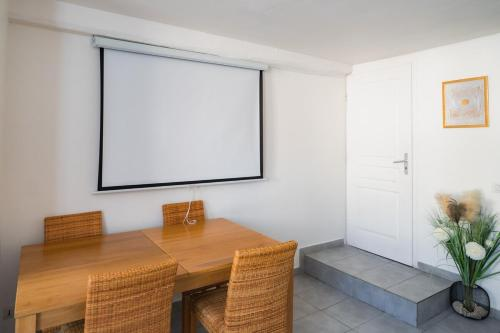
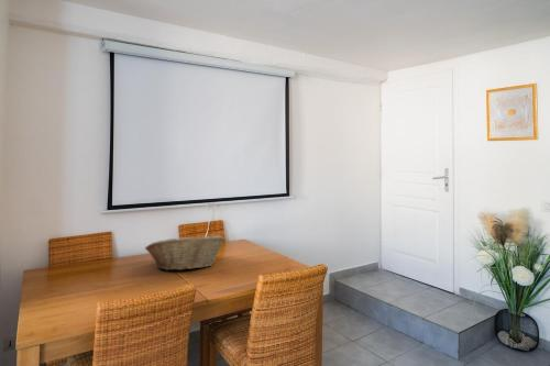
+ fruit basket [144,234,226,271]
